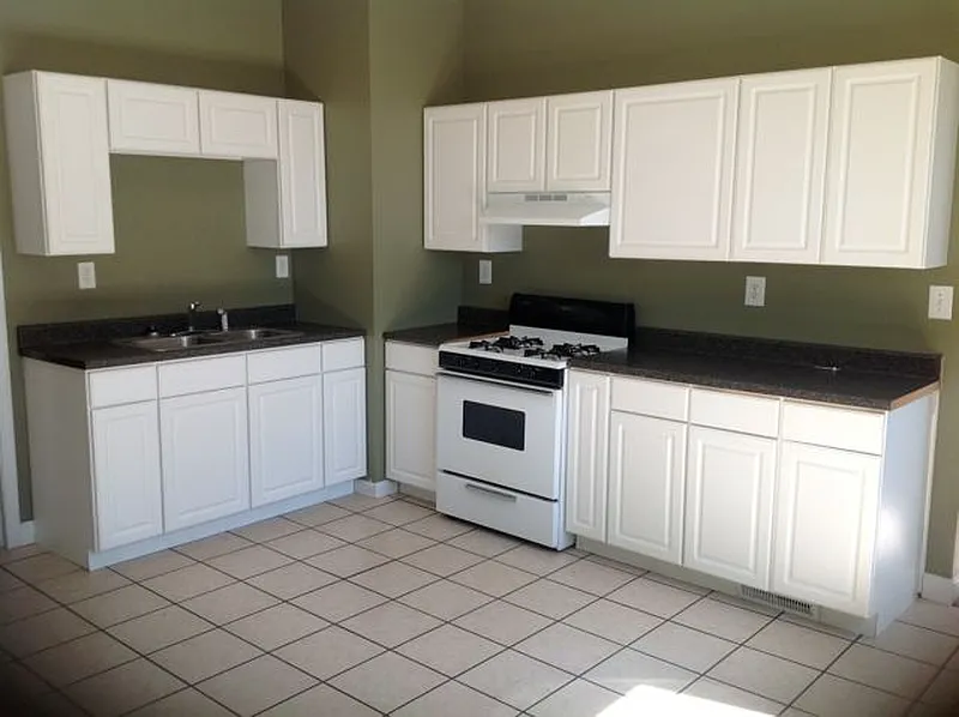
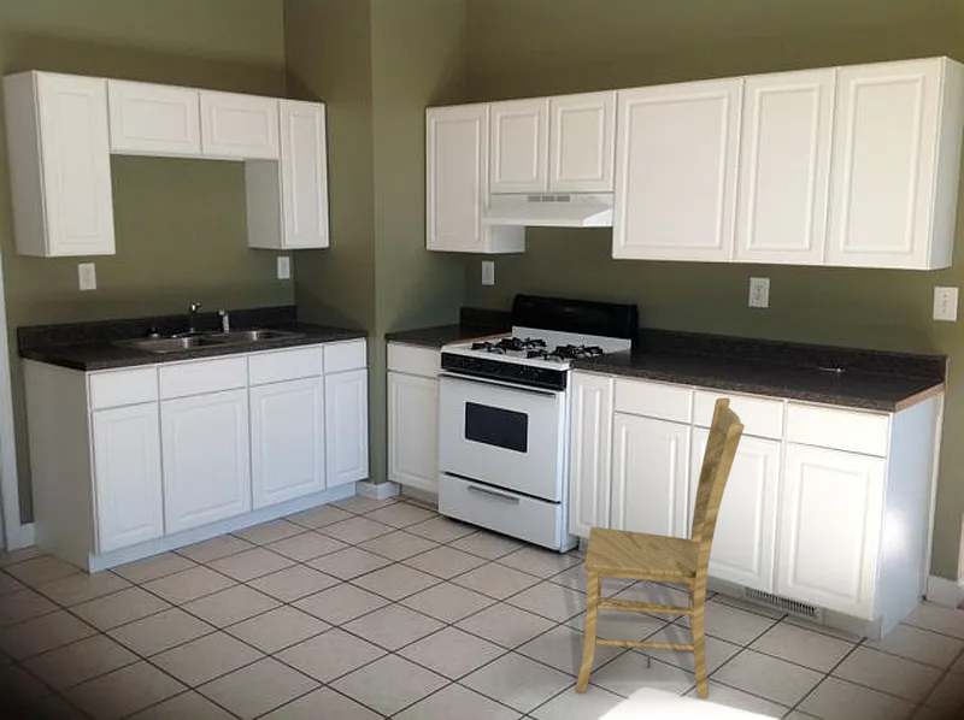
+ dining chair [574,397,746,698]
